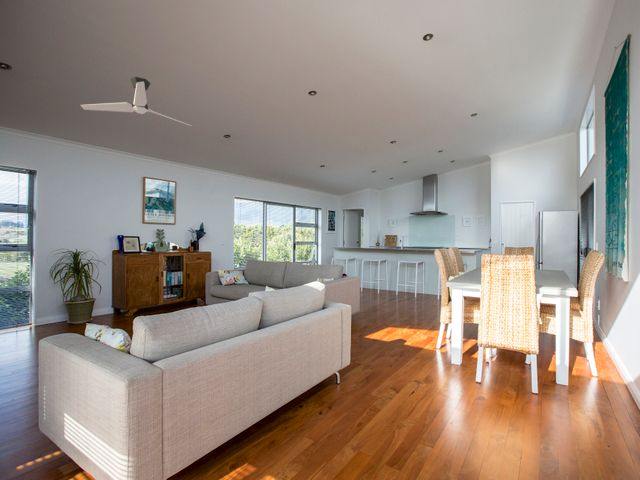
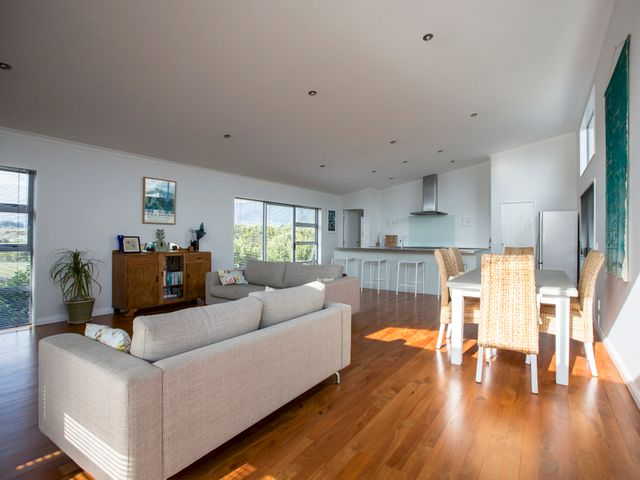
- ceiling fan [79,76,193,127]
